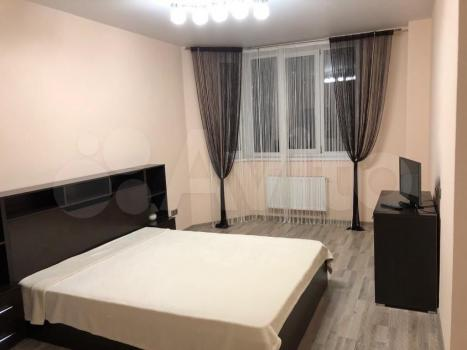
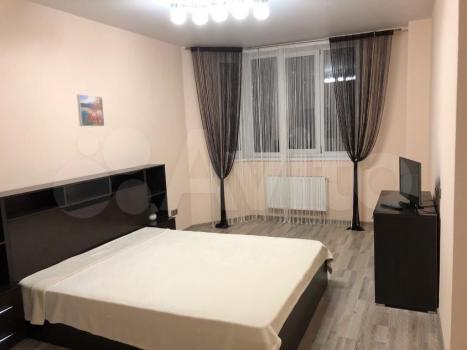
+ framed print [76,93,105,127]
